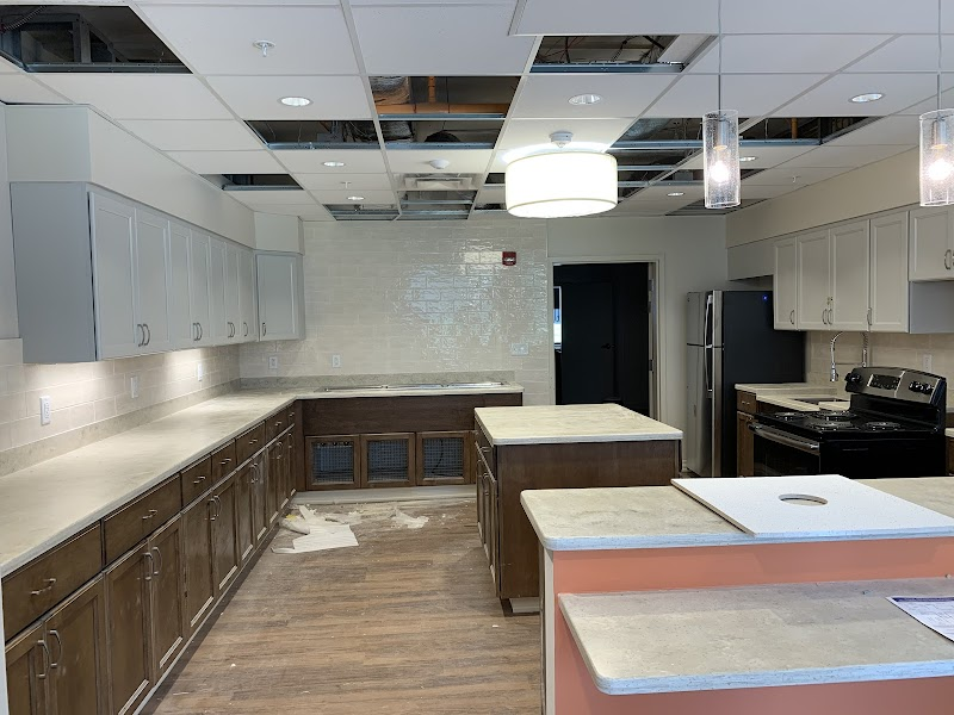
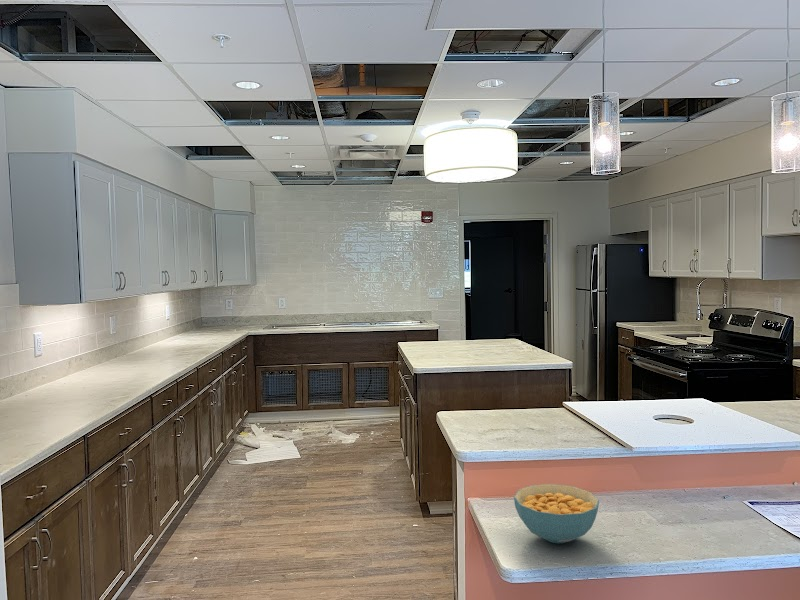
+ cereal bowl [513,483,600,544]
